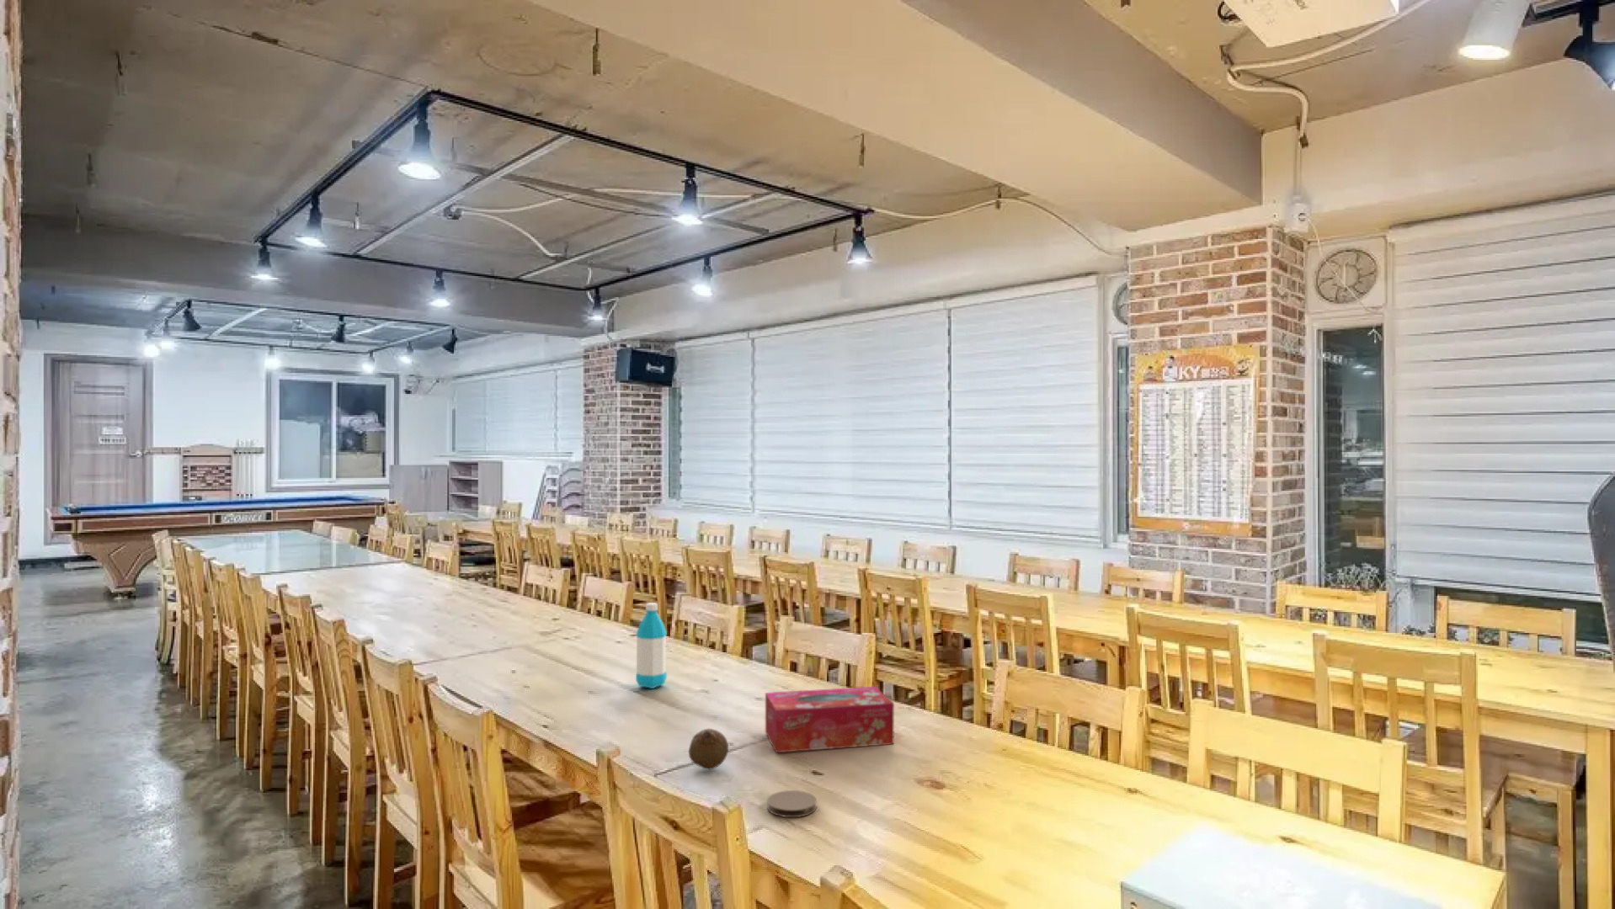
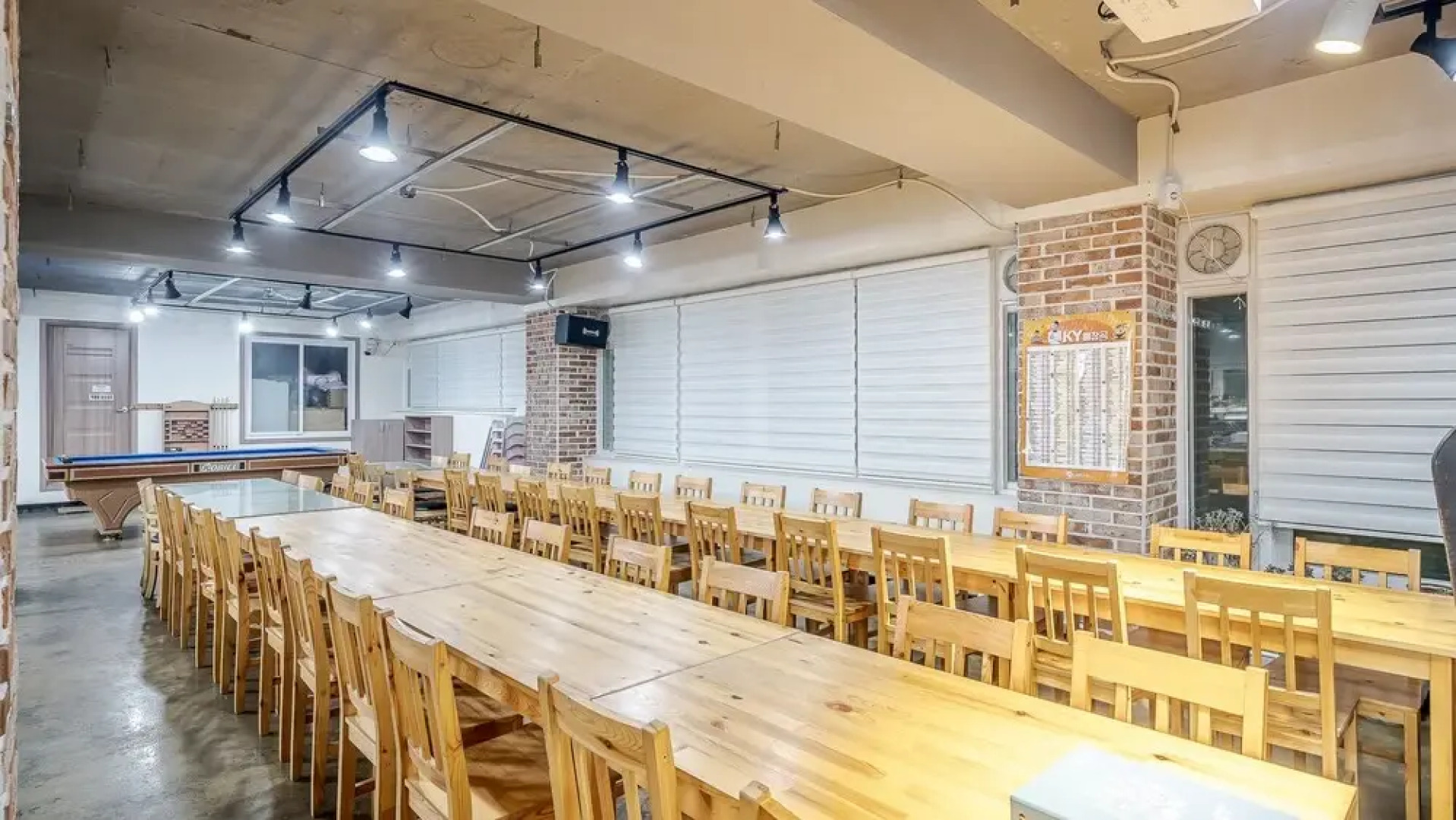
- tissue box [764,686,895,754]
- fruit [688,728,729,770]
- water bottle [634,602,668,690]
- coaster [766,789,817,818]
